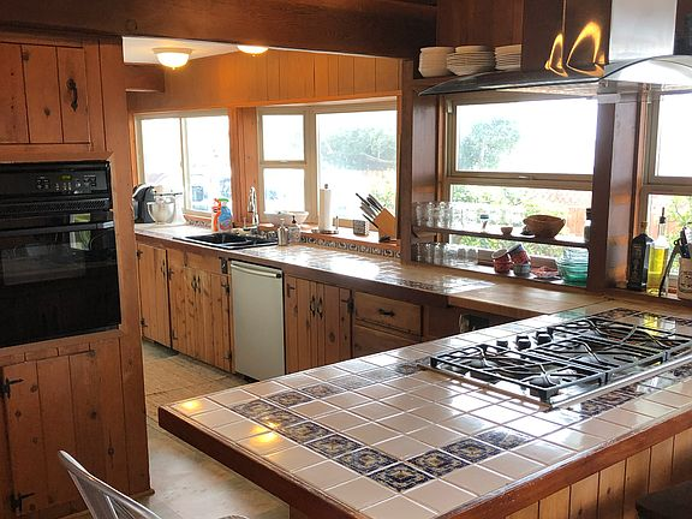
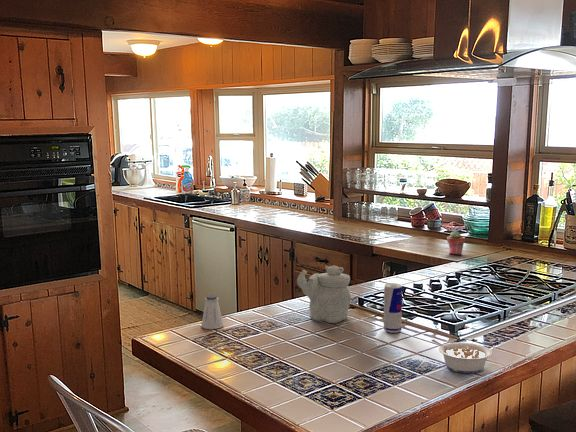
+ saltshaker [201,294,224,330]
+ teapot [296,264,352,324]
+ legume [430,338,493,374]
+ beverage can [383,282,403,334]
+ potted succulent [446,230,466,256]
